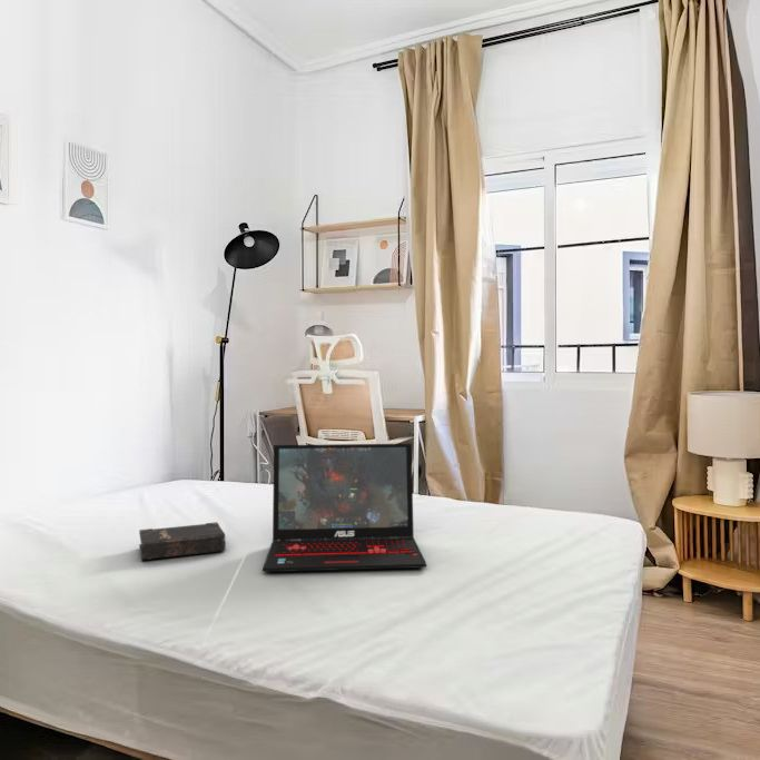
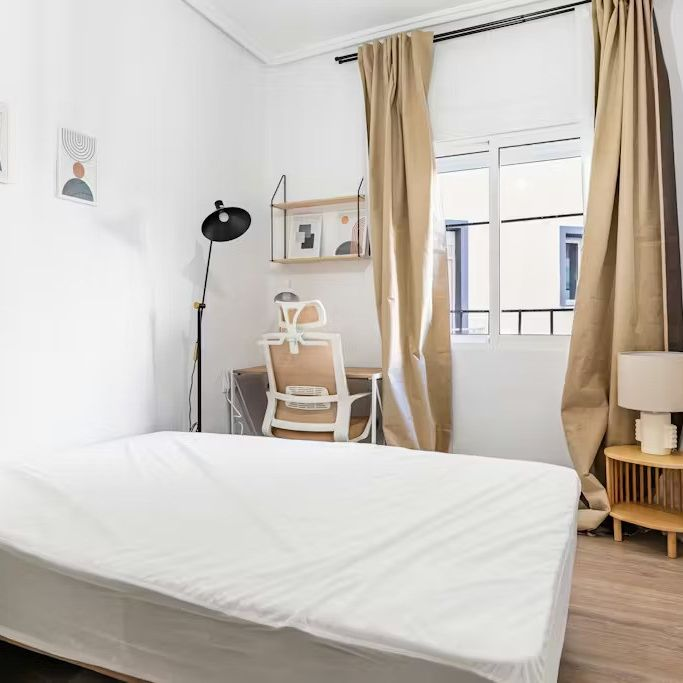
- laptop [261,443,427,573]
- hardback book [138,521,227,561]
